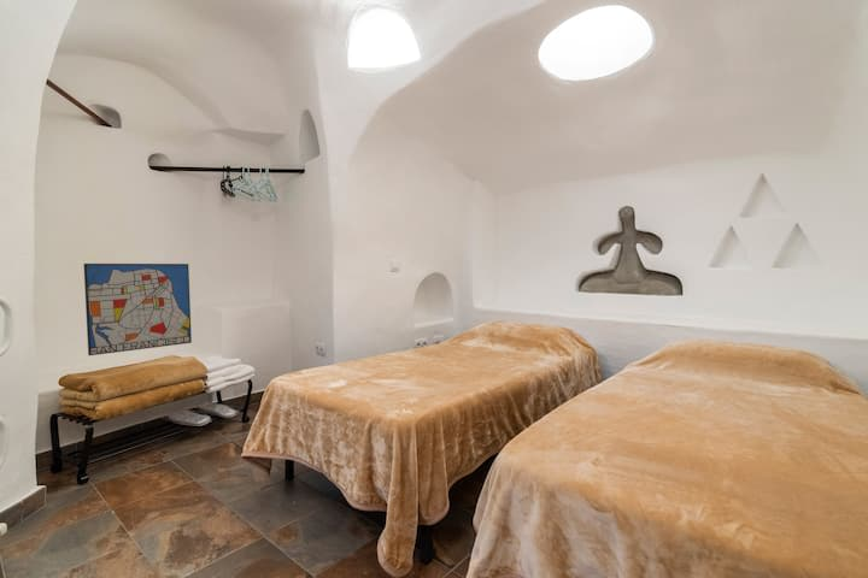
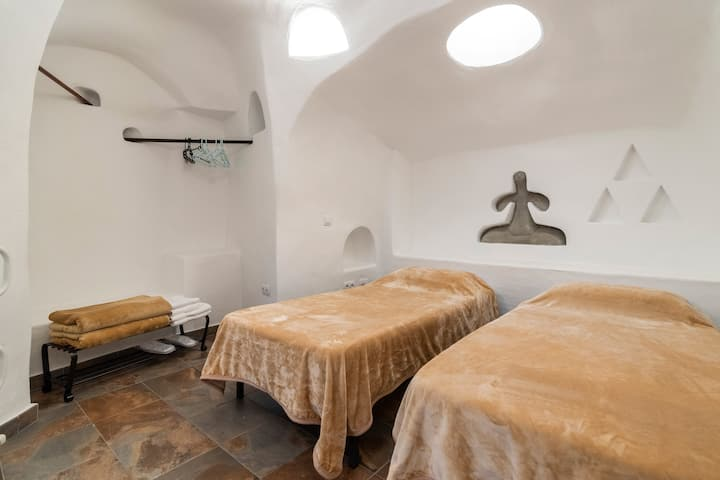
- wall art [83,263,193,356]
